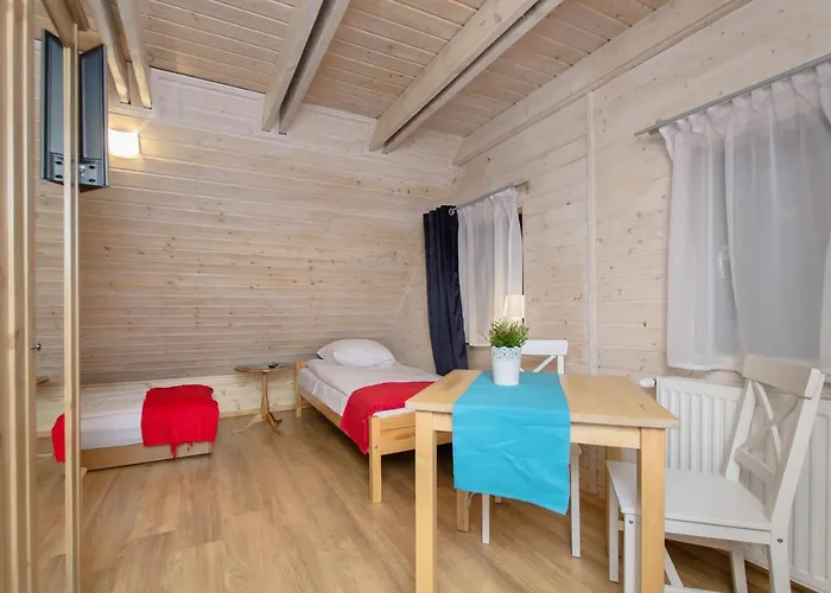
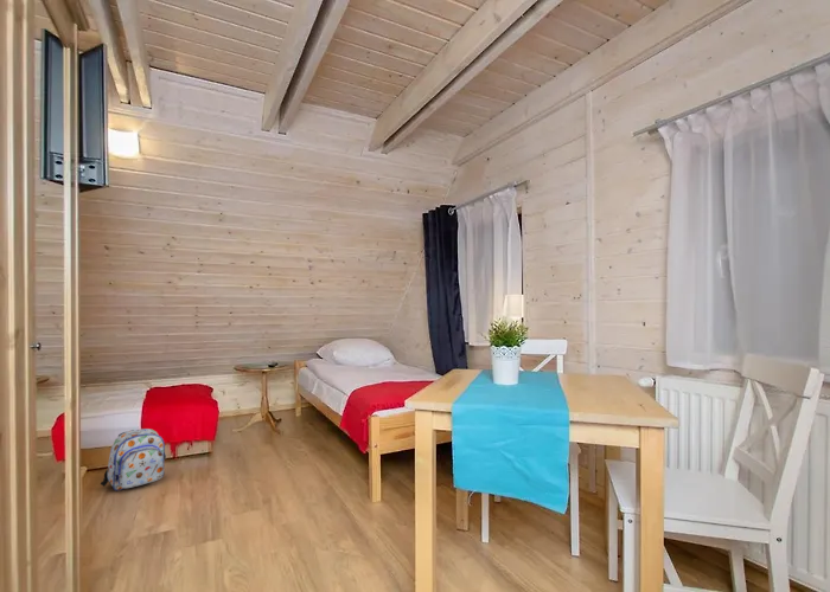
+ backpack [100,427,168,491]
